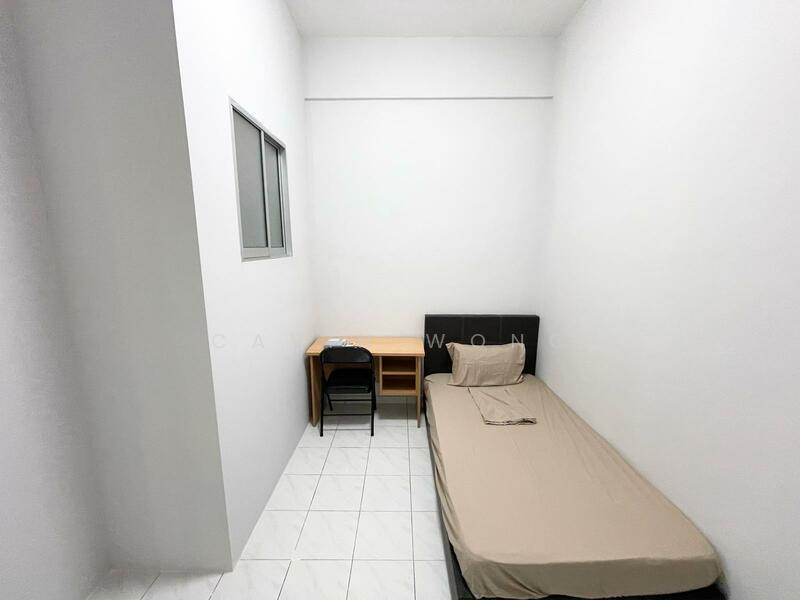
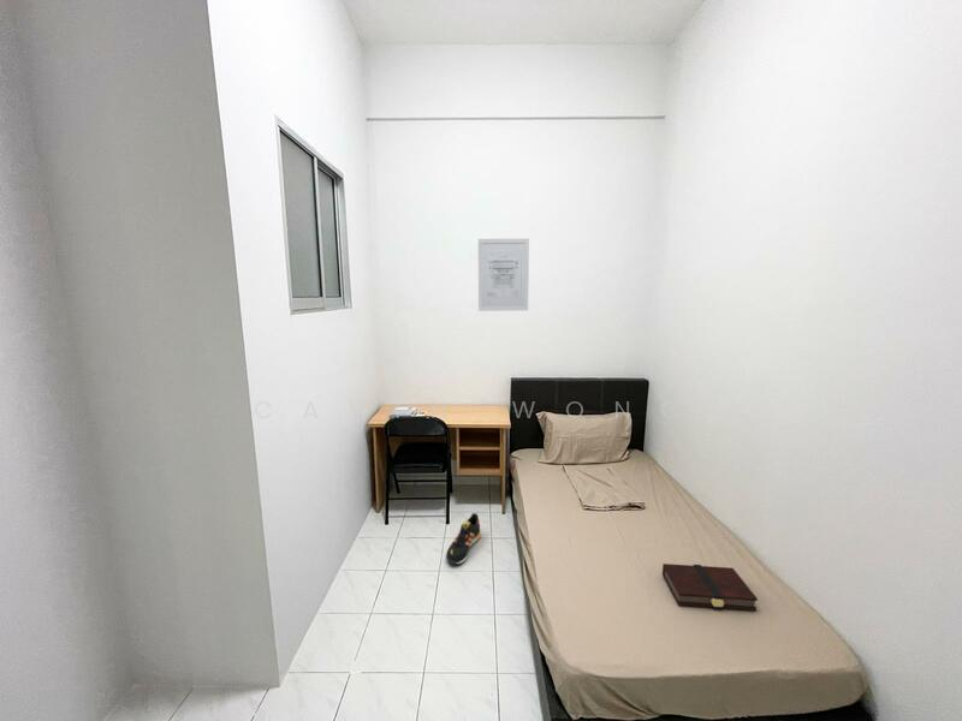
+ shoe [445,512,482,566]
+ wall art [477,238,530,312]
+ book [661,562,759,612]
